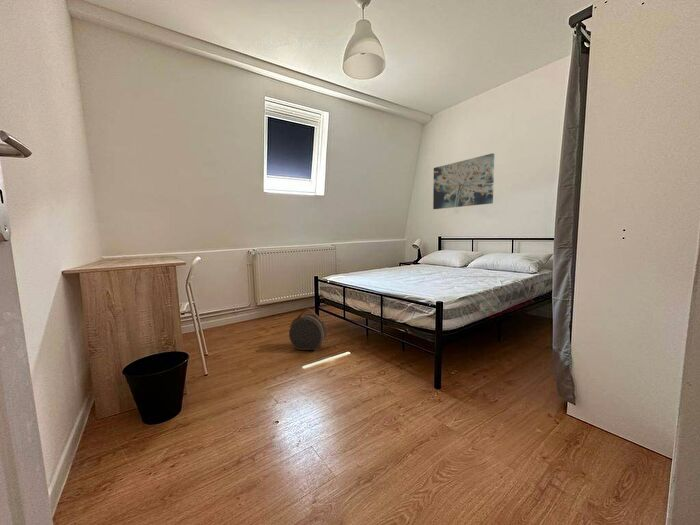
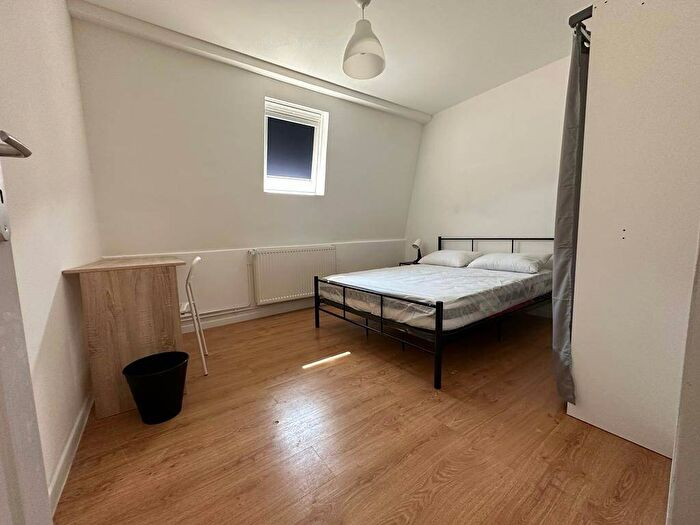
- wall art [432,152,495,210]
- hat box [288,308,328,351]
